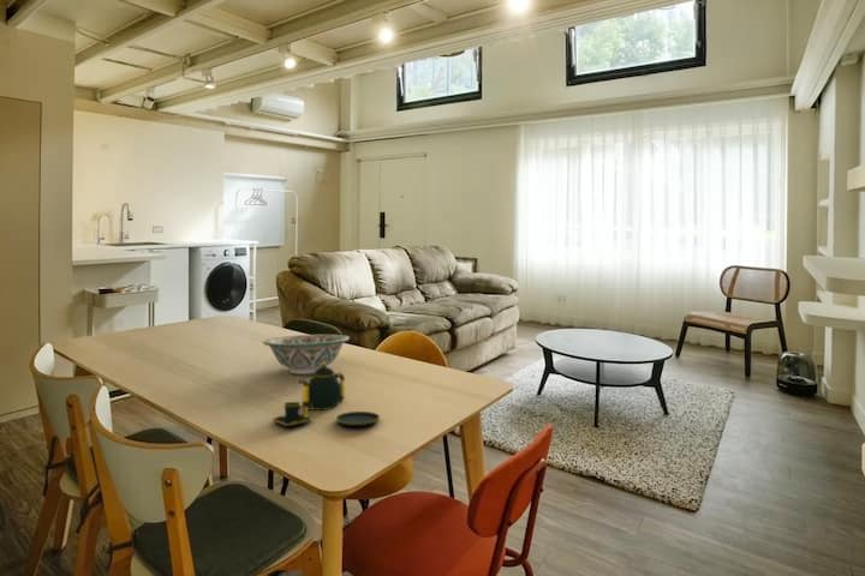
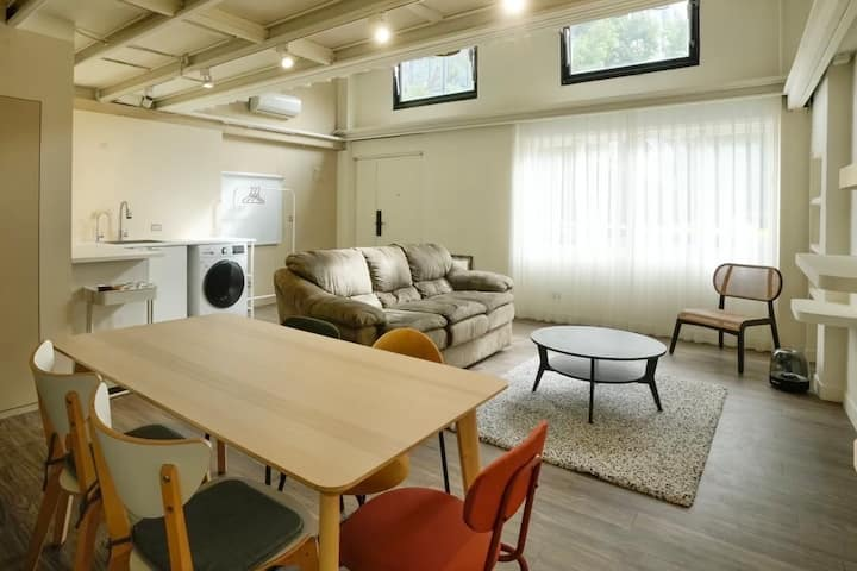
- teapot [270,362,381,427]
- decorative bowl [262,334,351,376]
